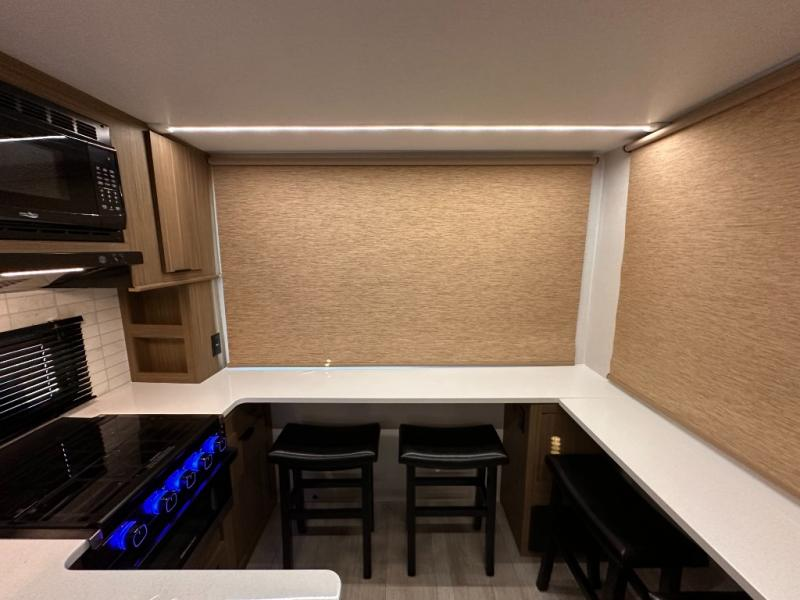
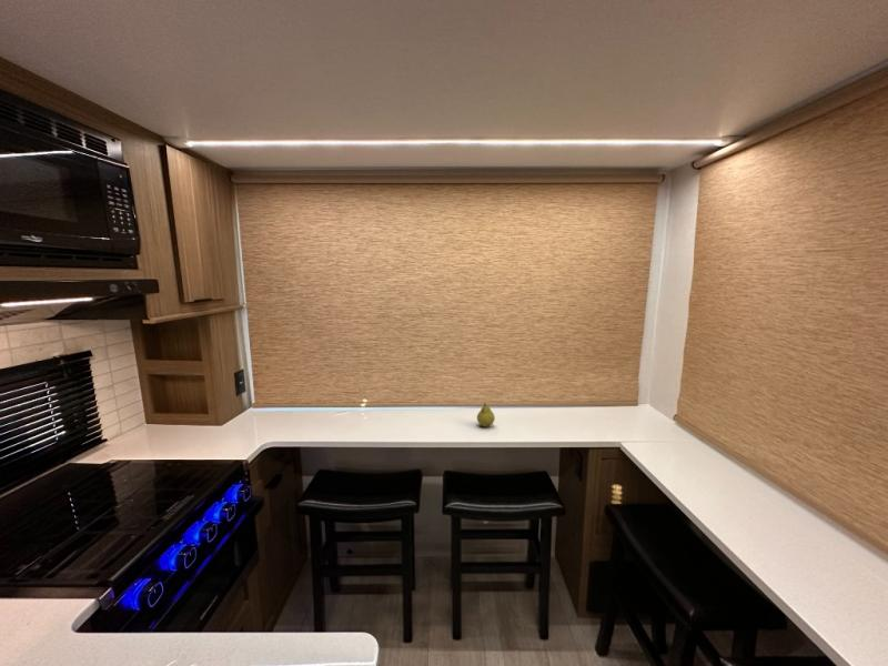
+ fruit [476,402,496,427]
